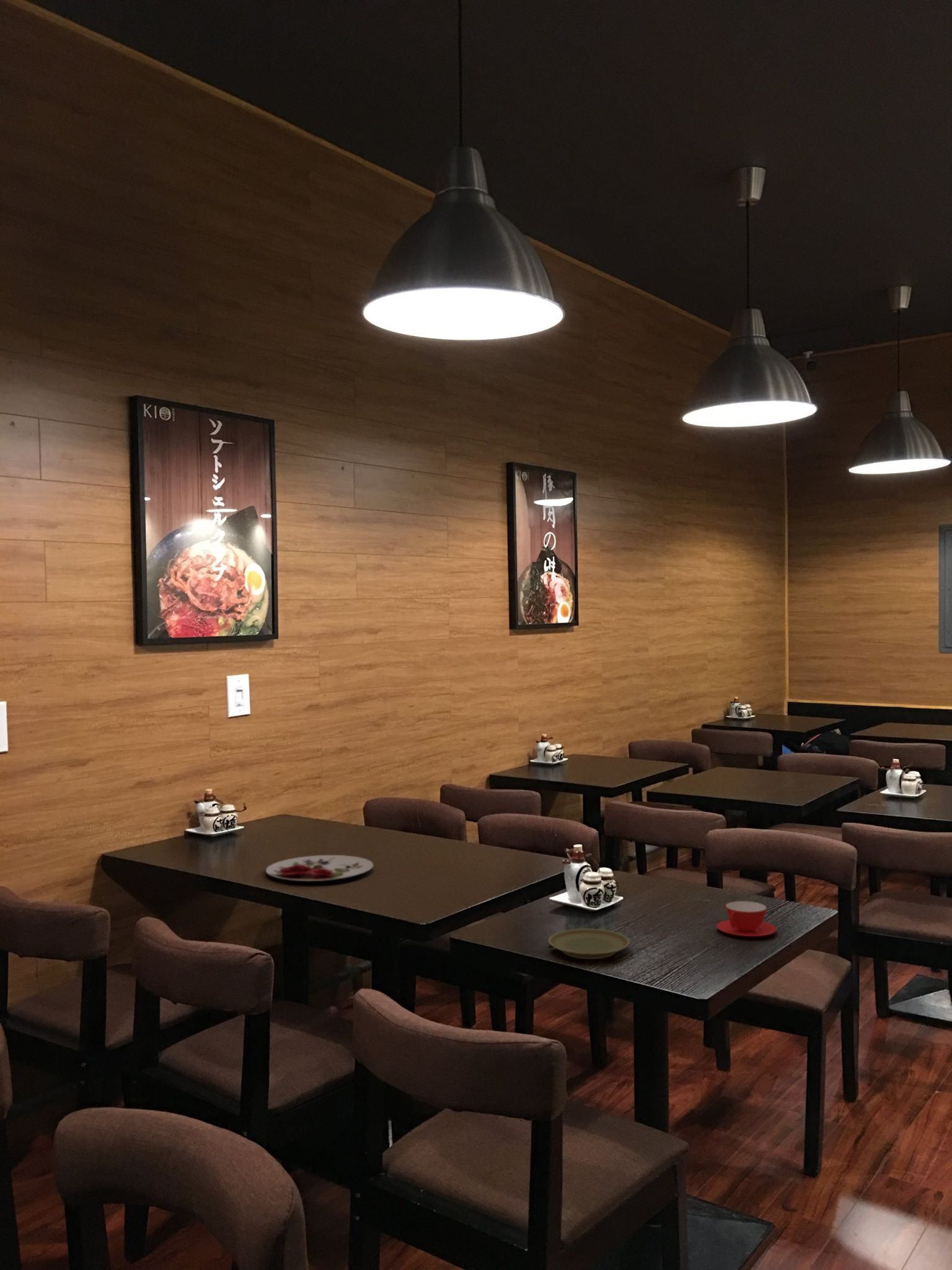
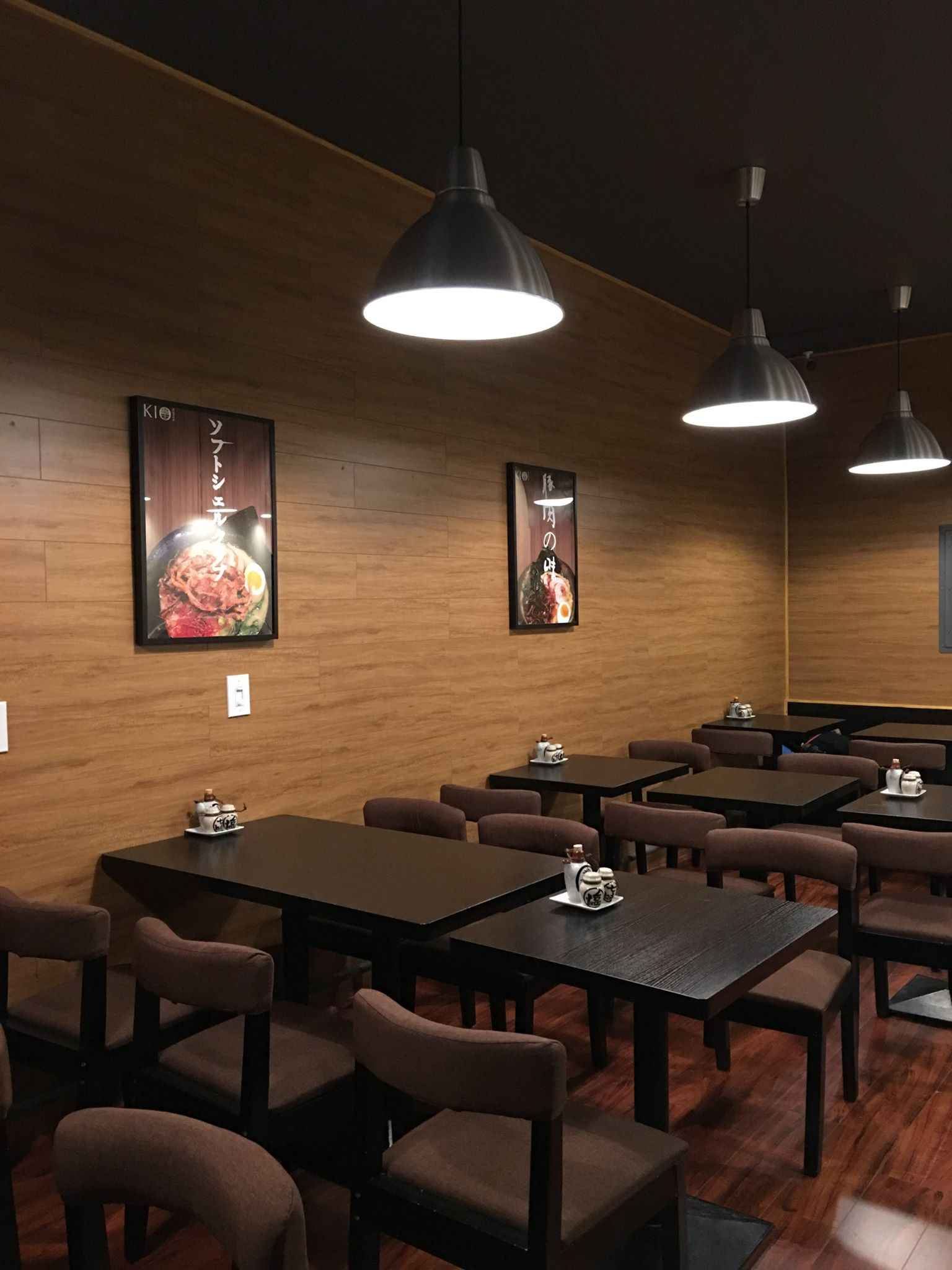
- plate [548,928,630,960]
- teacup [716,900,777,937]
- plate [265,855,374,882]
